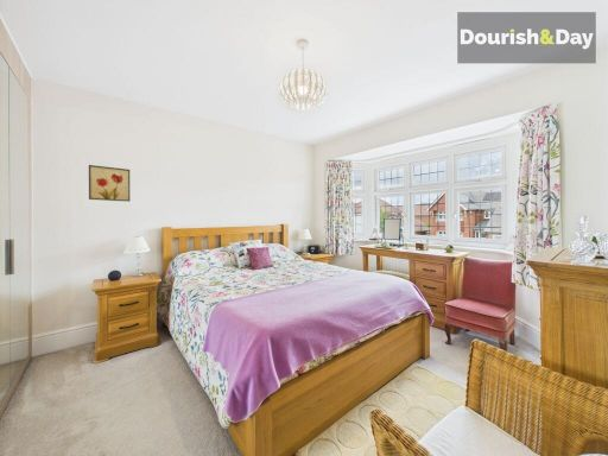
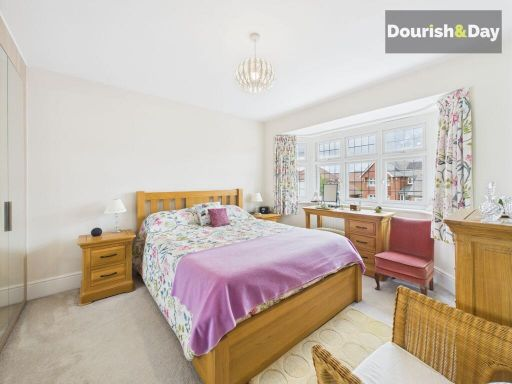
- wall art [88,164,131,203]
